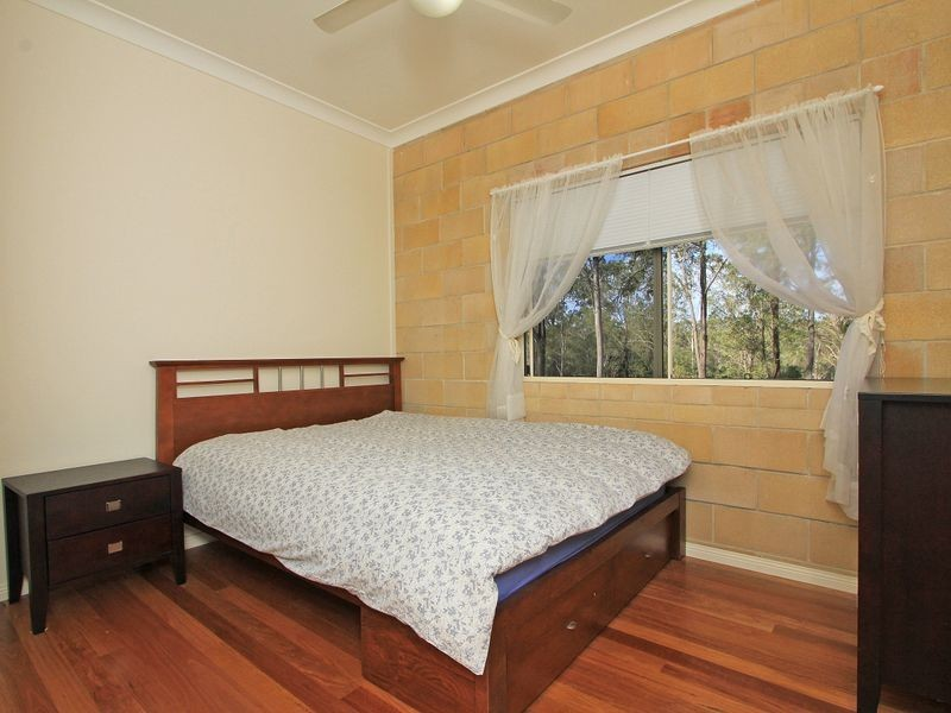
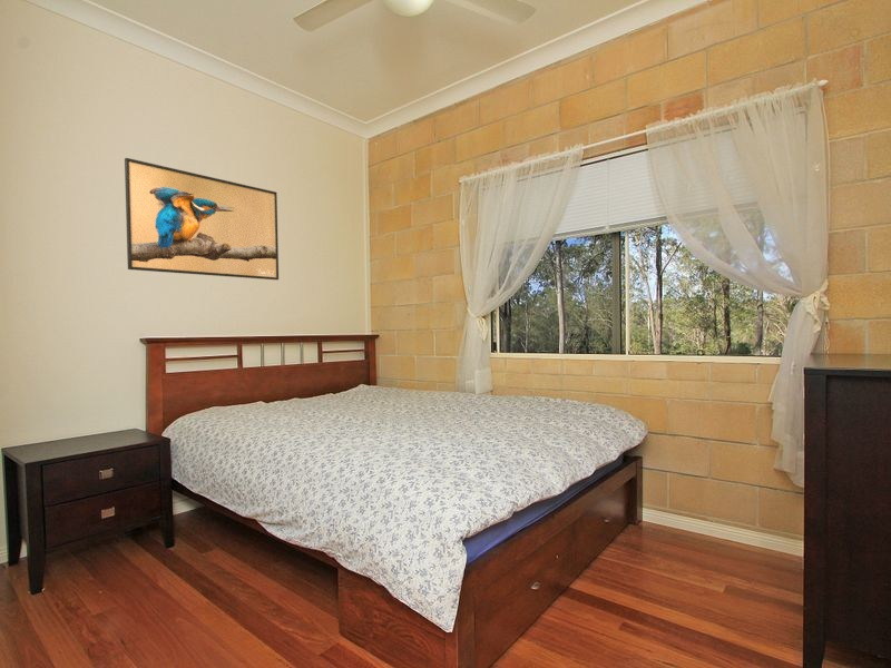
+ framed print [124,157,280,281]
